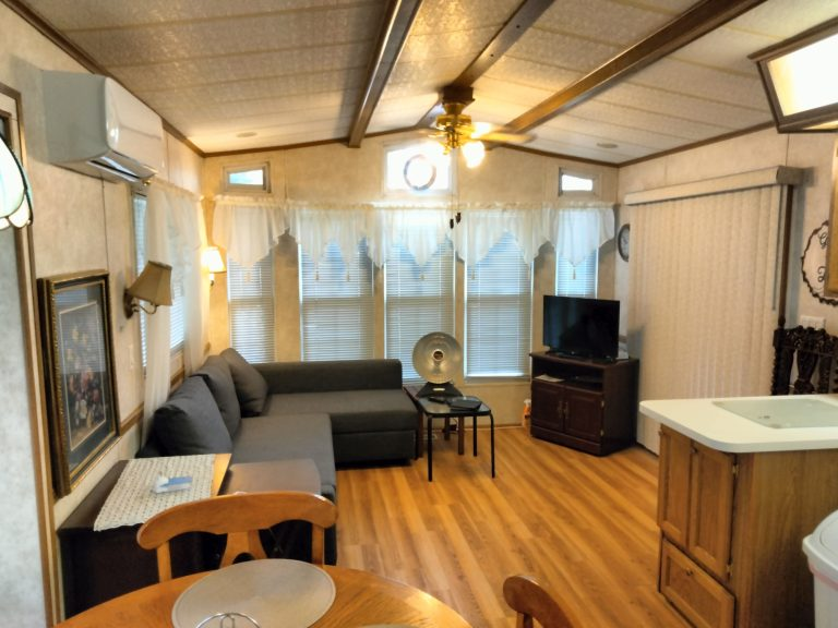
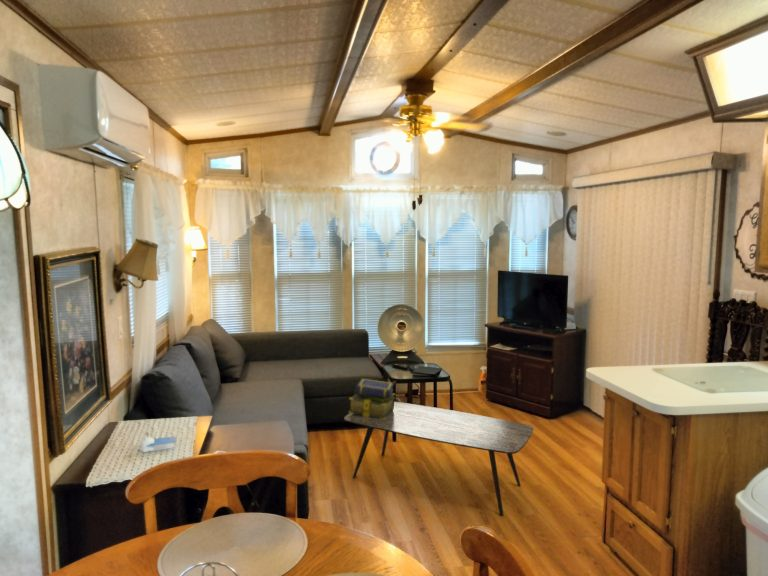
+ stack of books [348,377,397,419]
+ coffee table [343,401,534,517]
